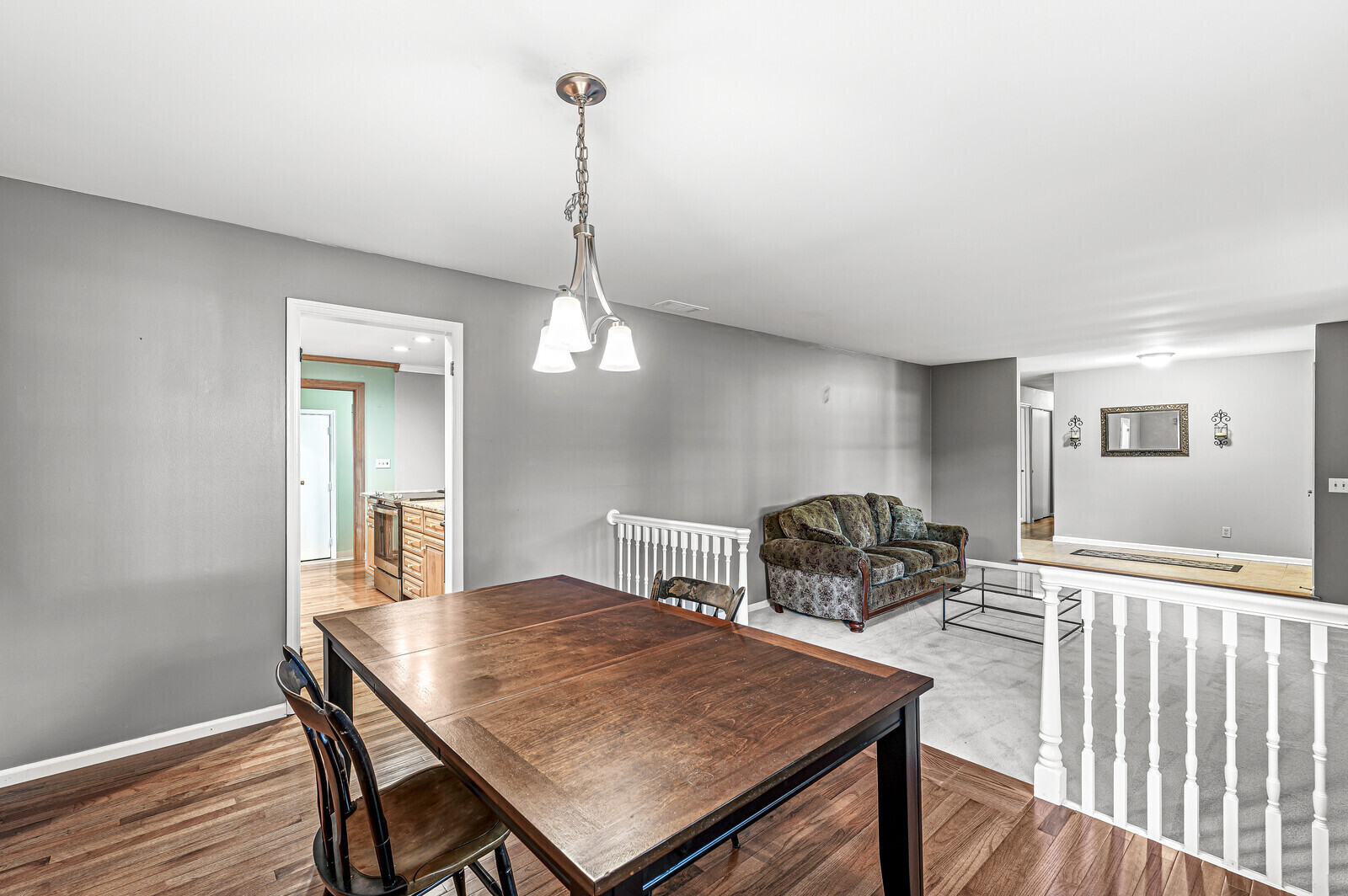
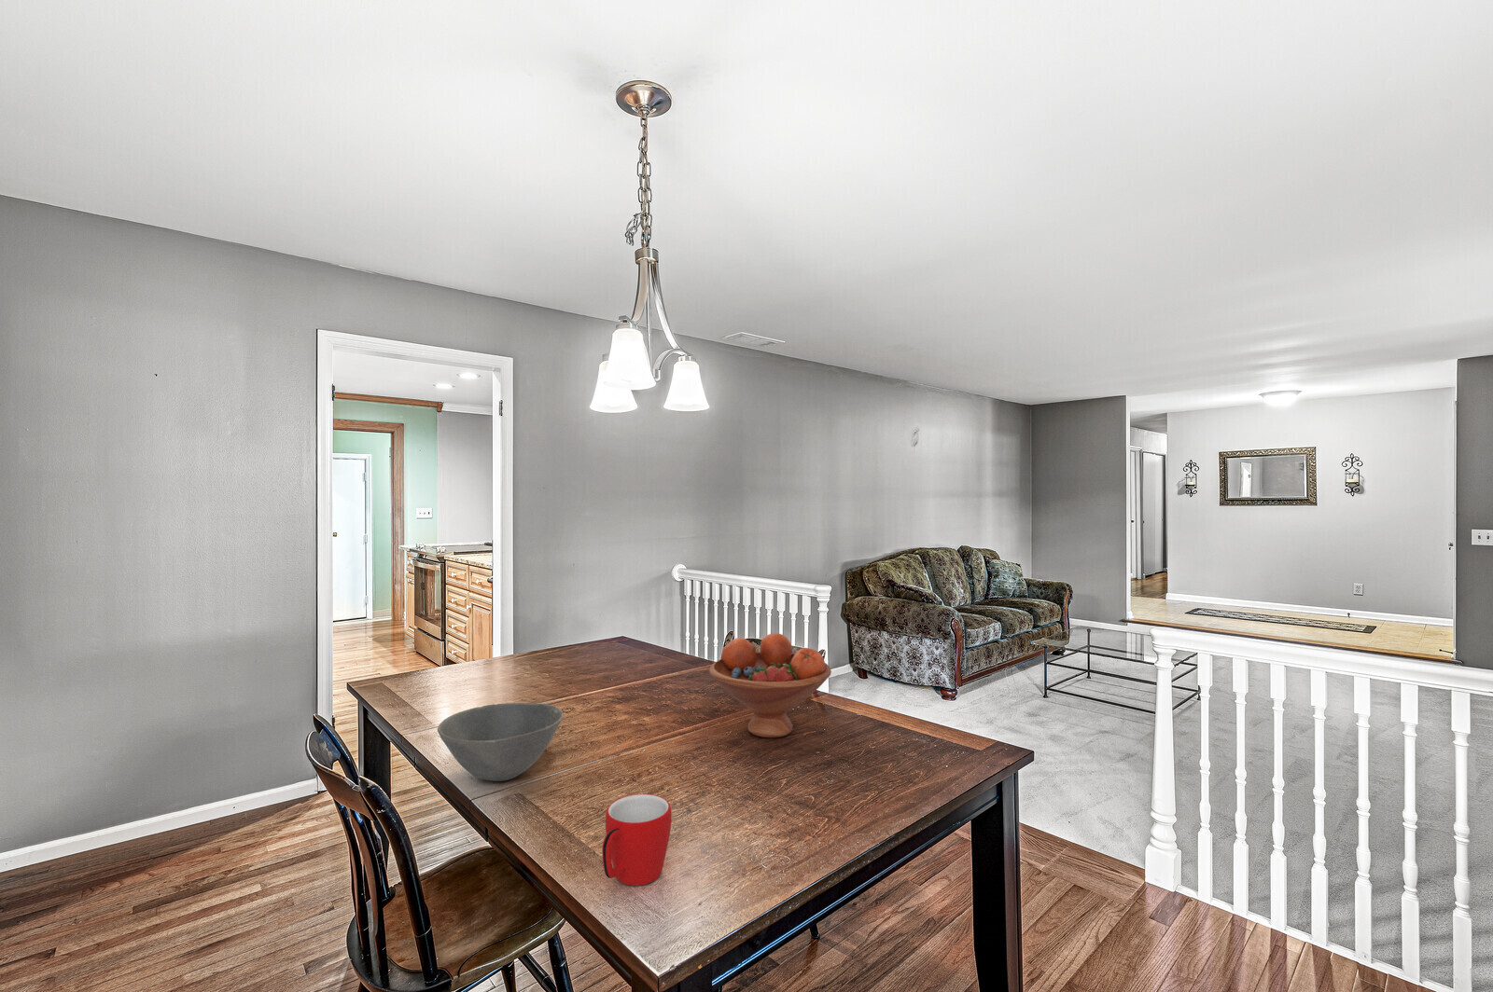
+ fruit bowl [708,632,833,738]
+ bowl [436,702,565,783]
+ mug [601,794,672,887]
